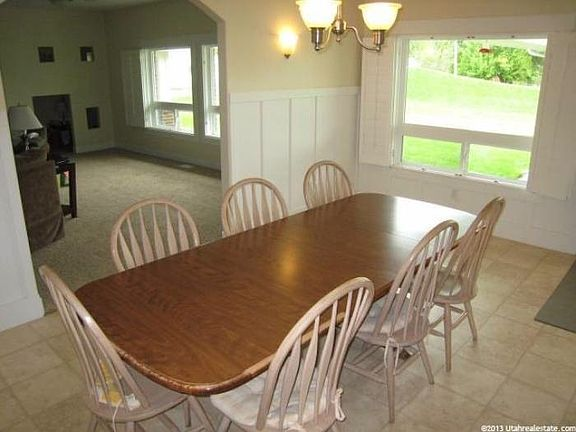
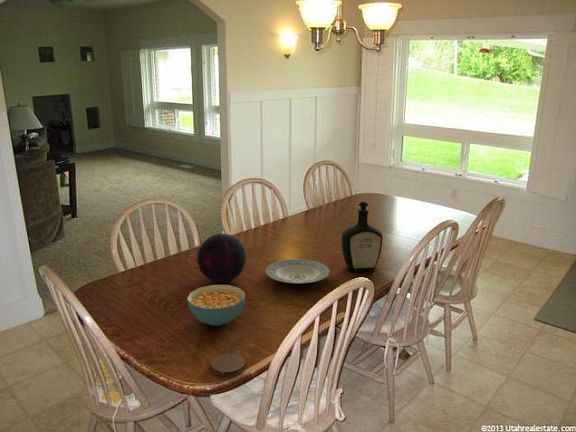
+ plate [264,258,331,285]
+ coaster [210,352,246,377]
+ bottle [341,201,384,273]
+ cereal bowl [186,284,246,327]
+ decorative orb [196,233,247,284]
